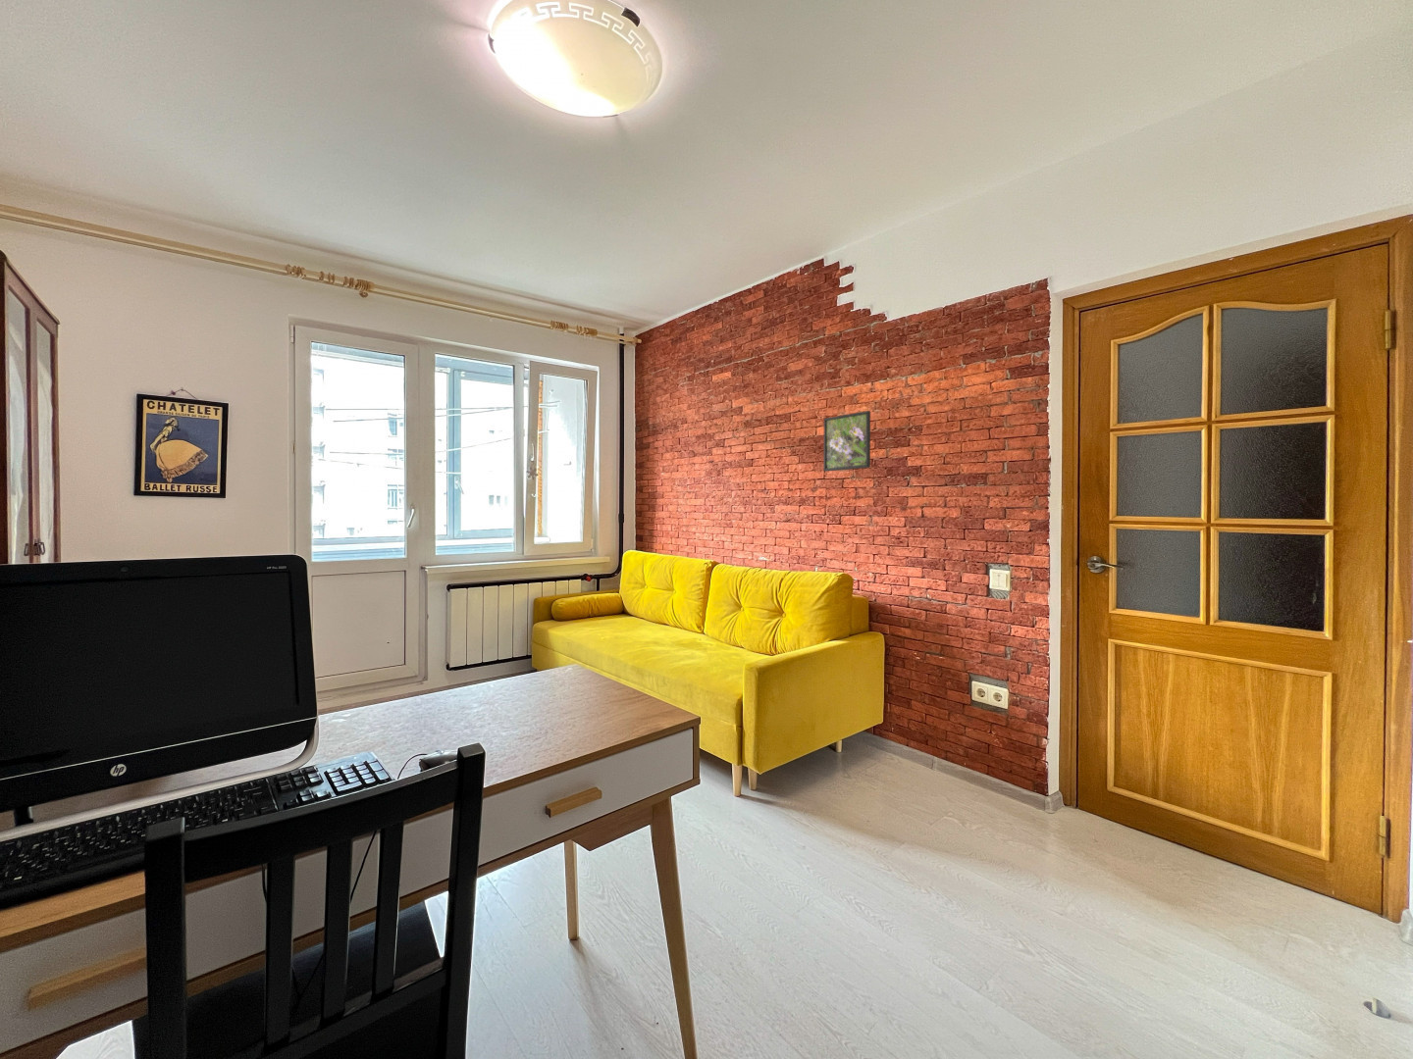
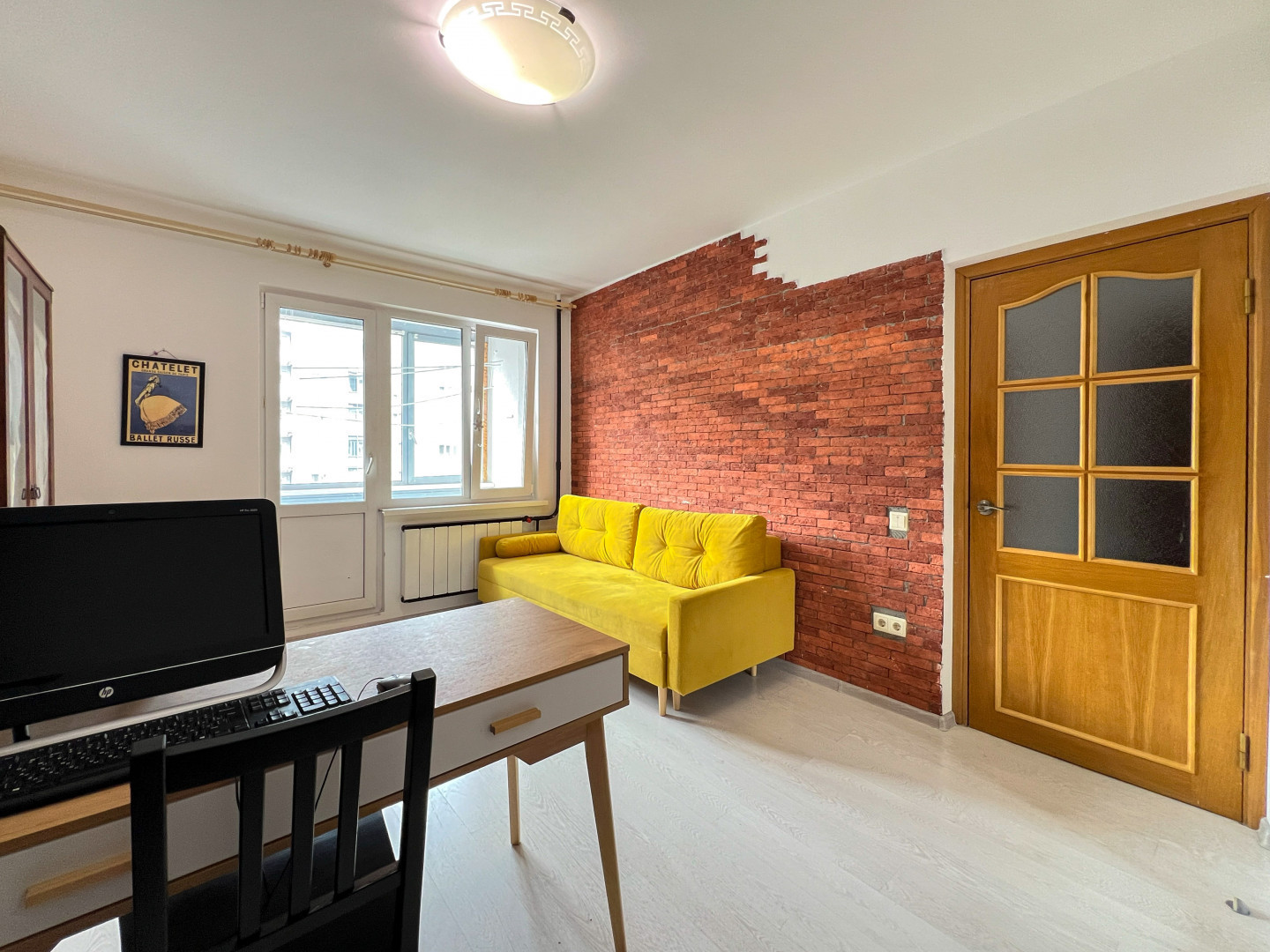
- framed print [822,409,871,473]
